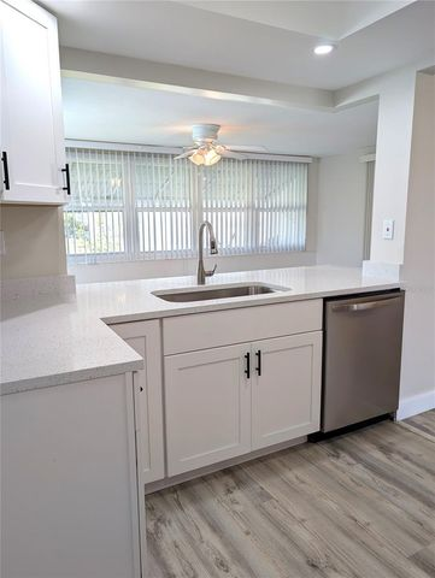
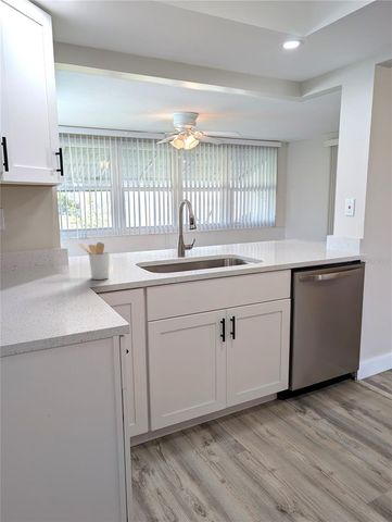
+ utensil holder [78,241,111,281]
